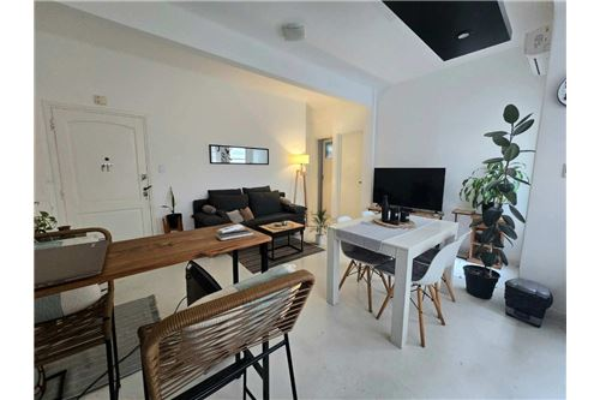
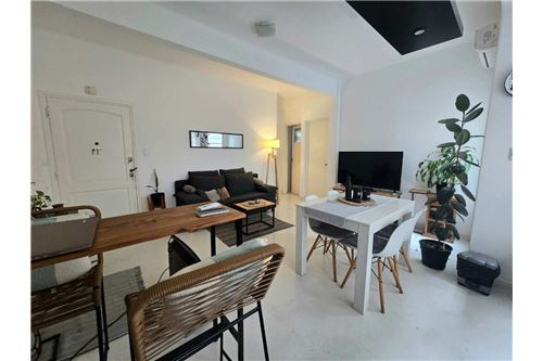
- indoor plant [306,208,330,246]
